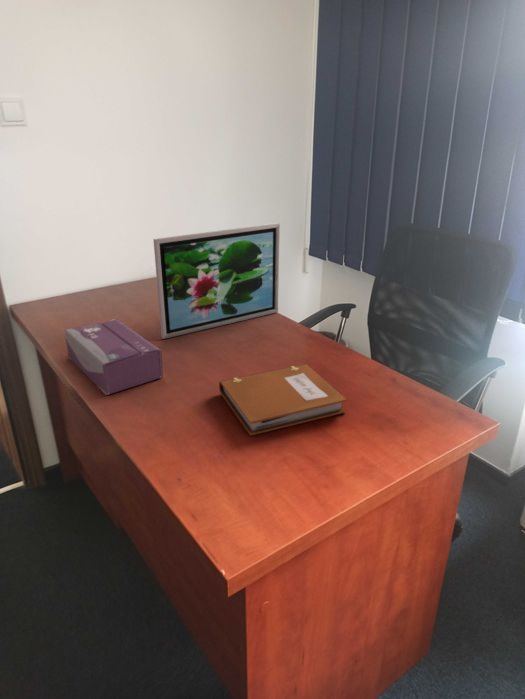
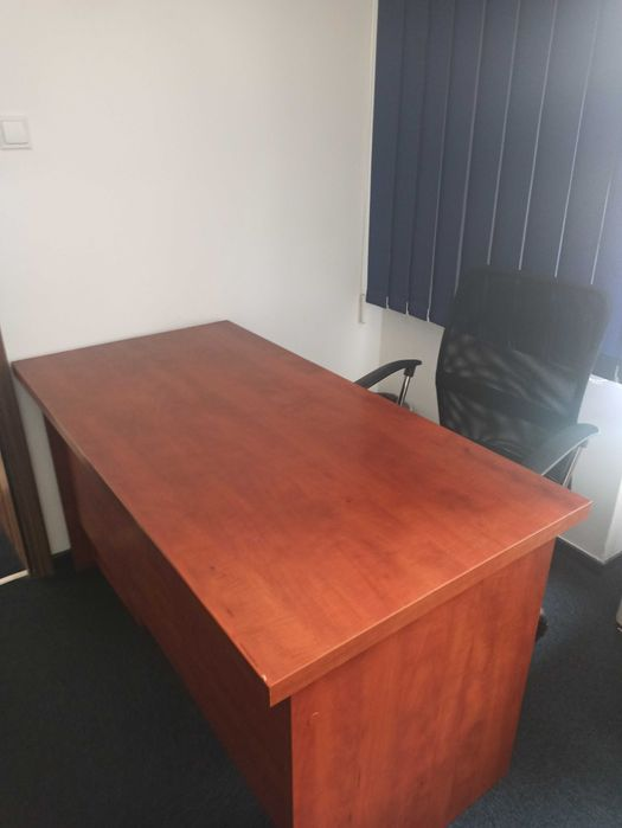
- notebook [218,363,348,437]
- picture frame [152,222,281,340]
- tissue box [63,318,164,396]
